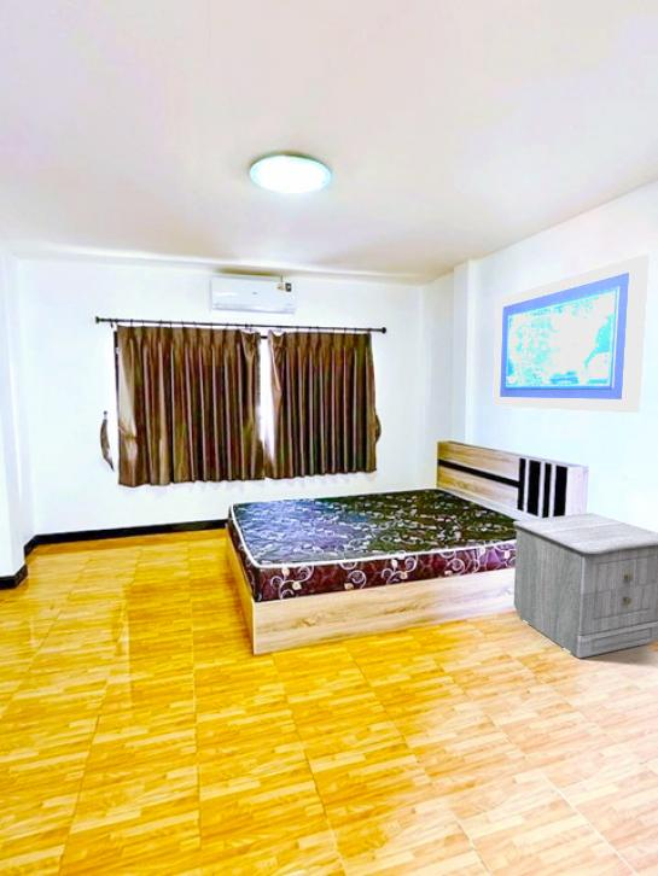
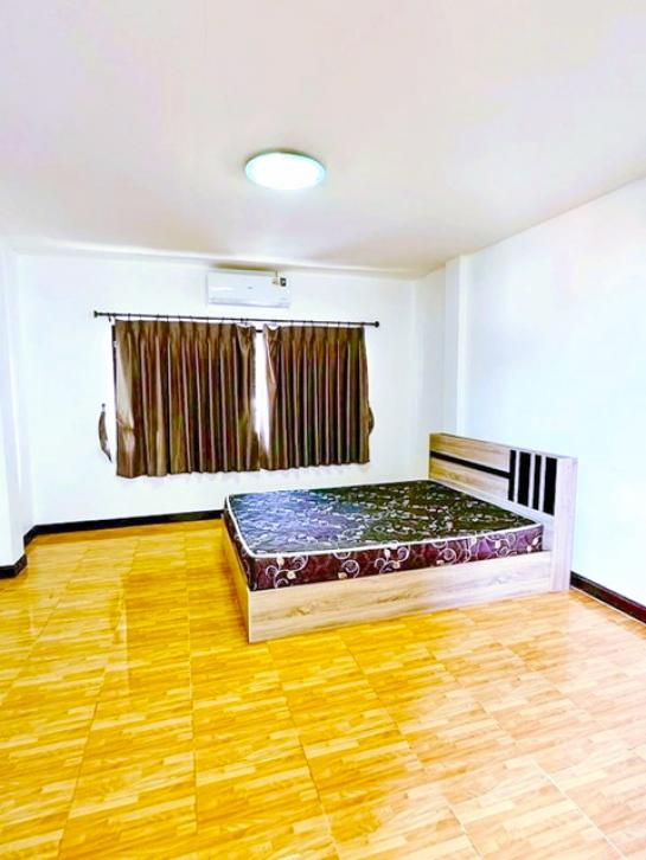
- wall art [491,253,651,414]
- nightstand [512,512,658,659]
